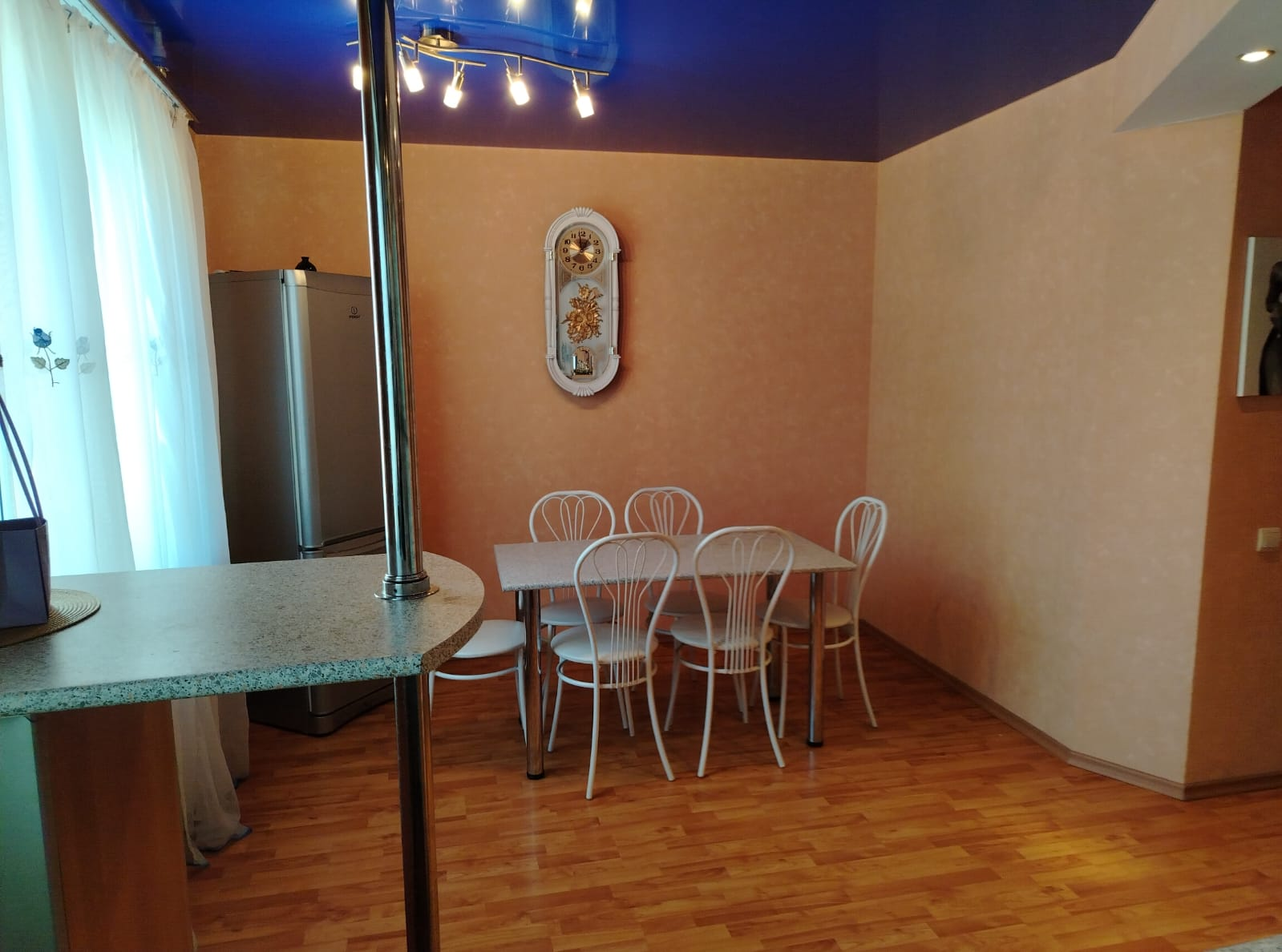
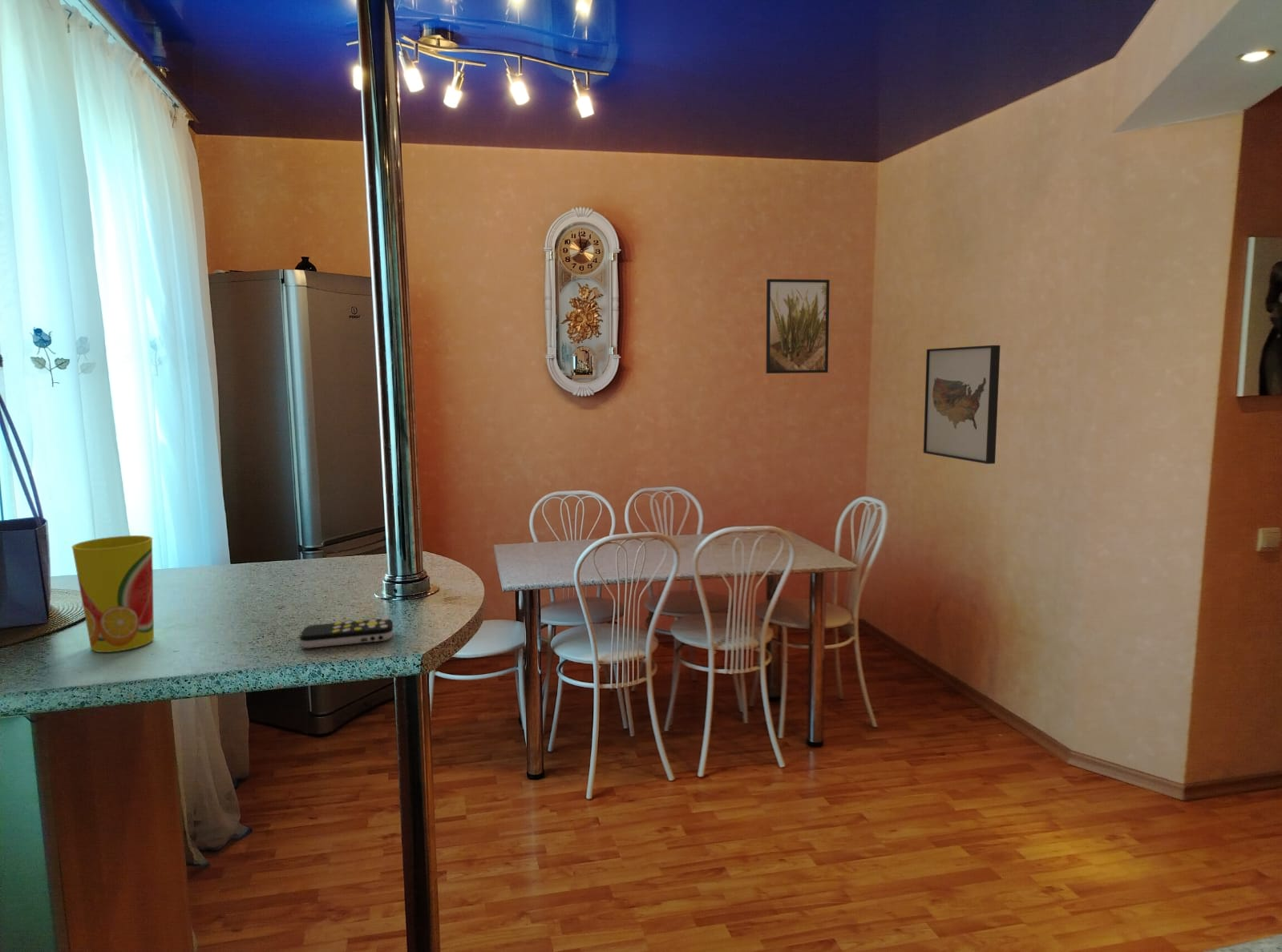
+ cup [71,534,155,653]
+ wall art [923,345,1001,465]
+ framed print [765,278,831,374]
+ remote control [299,617,394,649]
